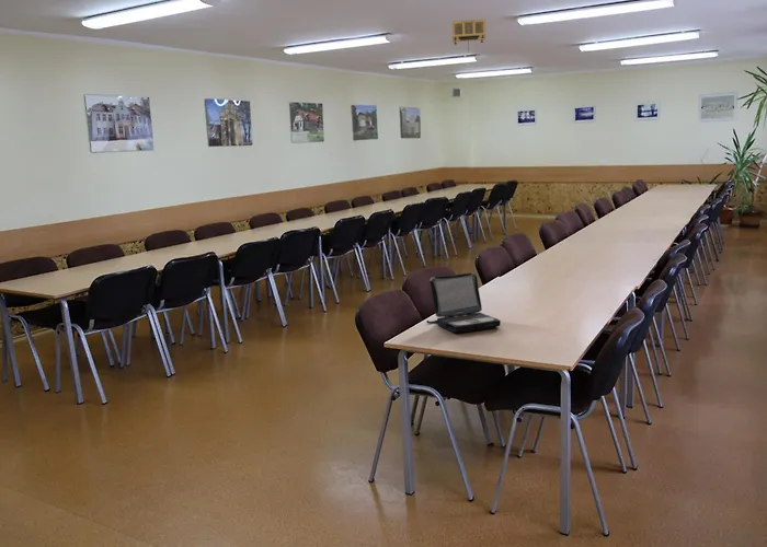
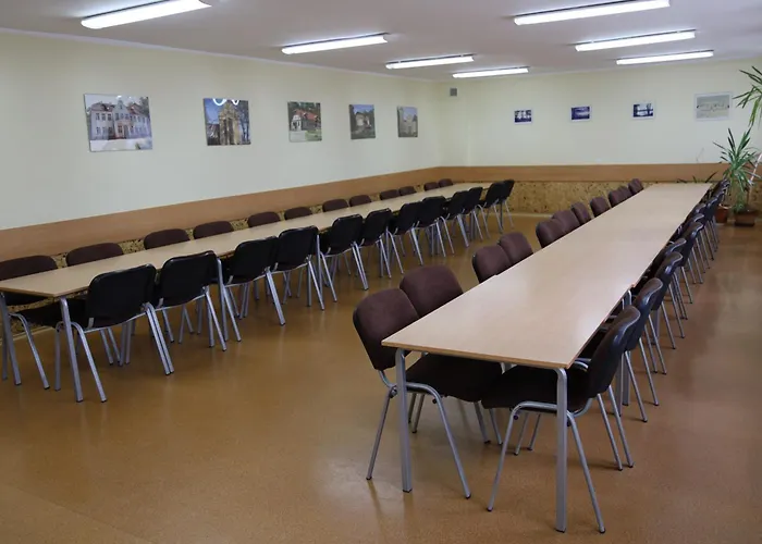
- laptop [425,271,502,334]
- projector [450,18,486,51]
